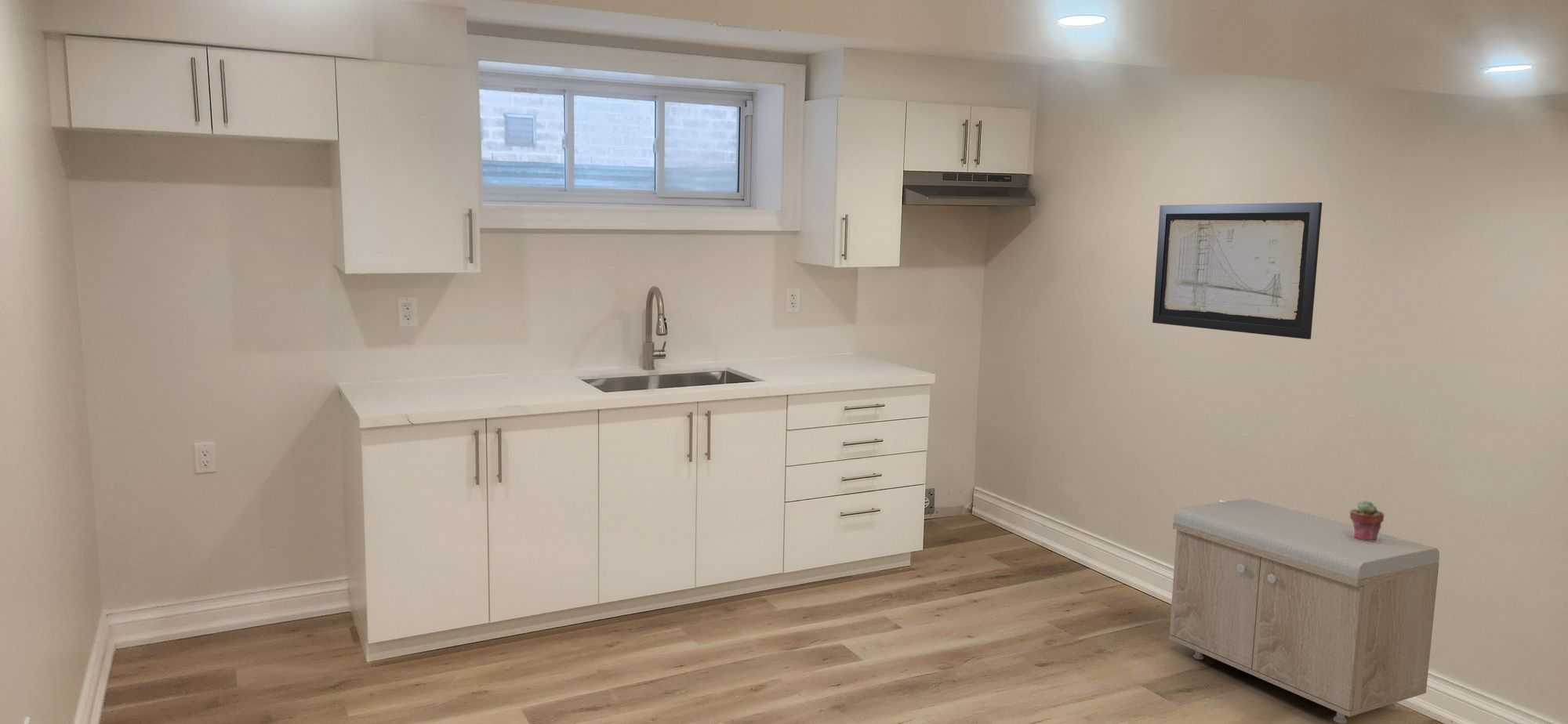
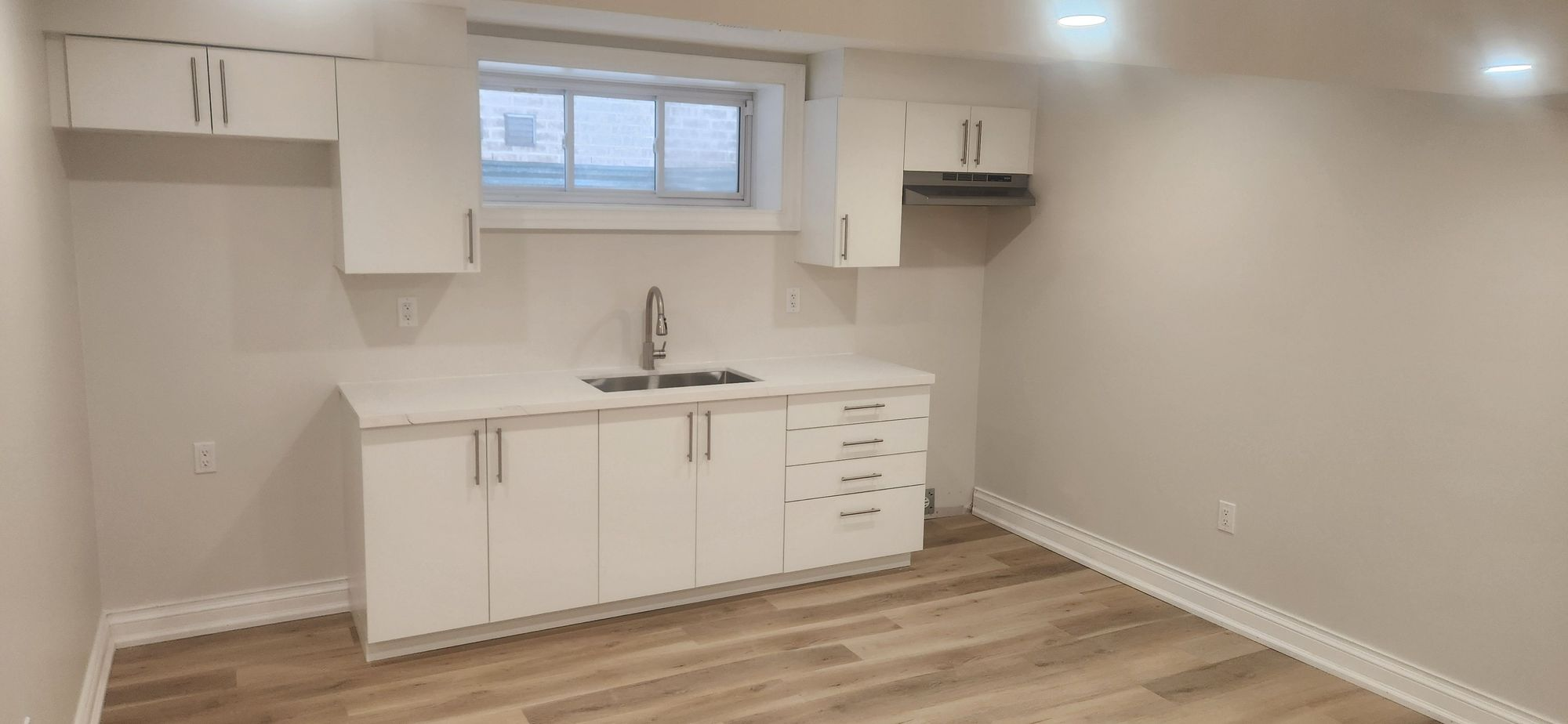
- storage bench [1168,498,1440,724]
- wall art [1152,201,1323,340]
- potted succulent [1349,500,1385,541]
